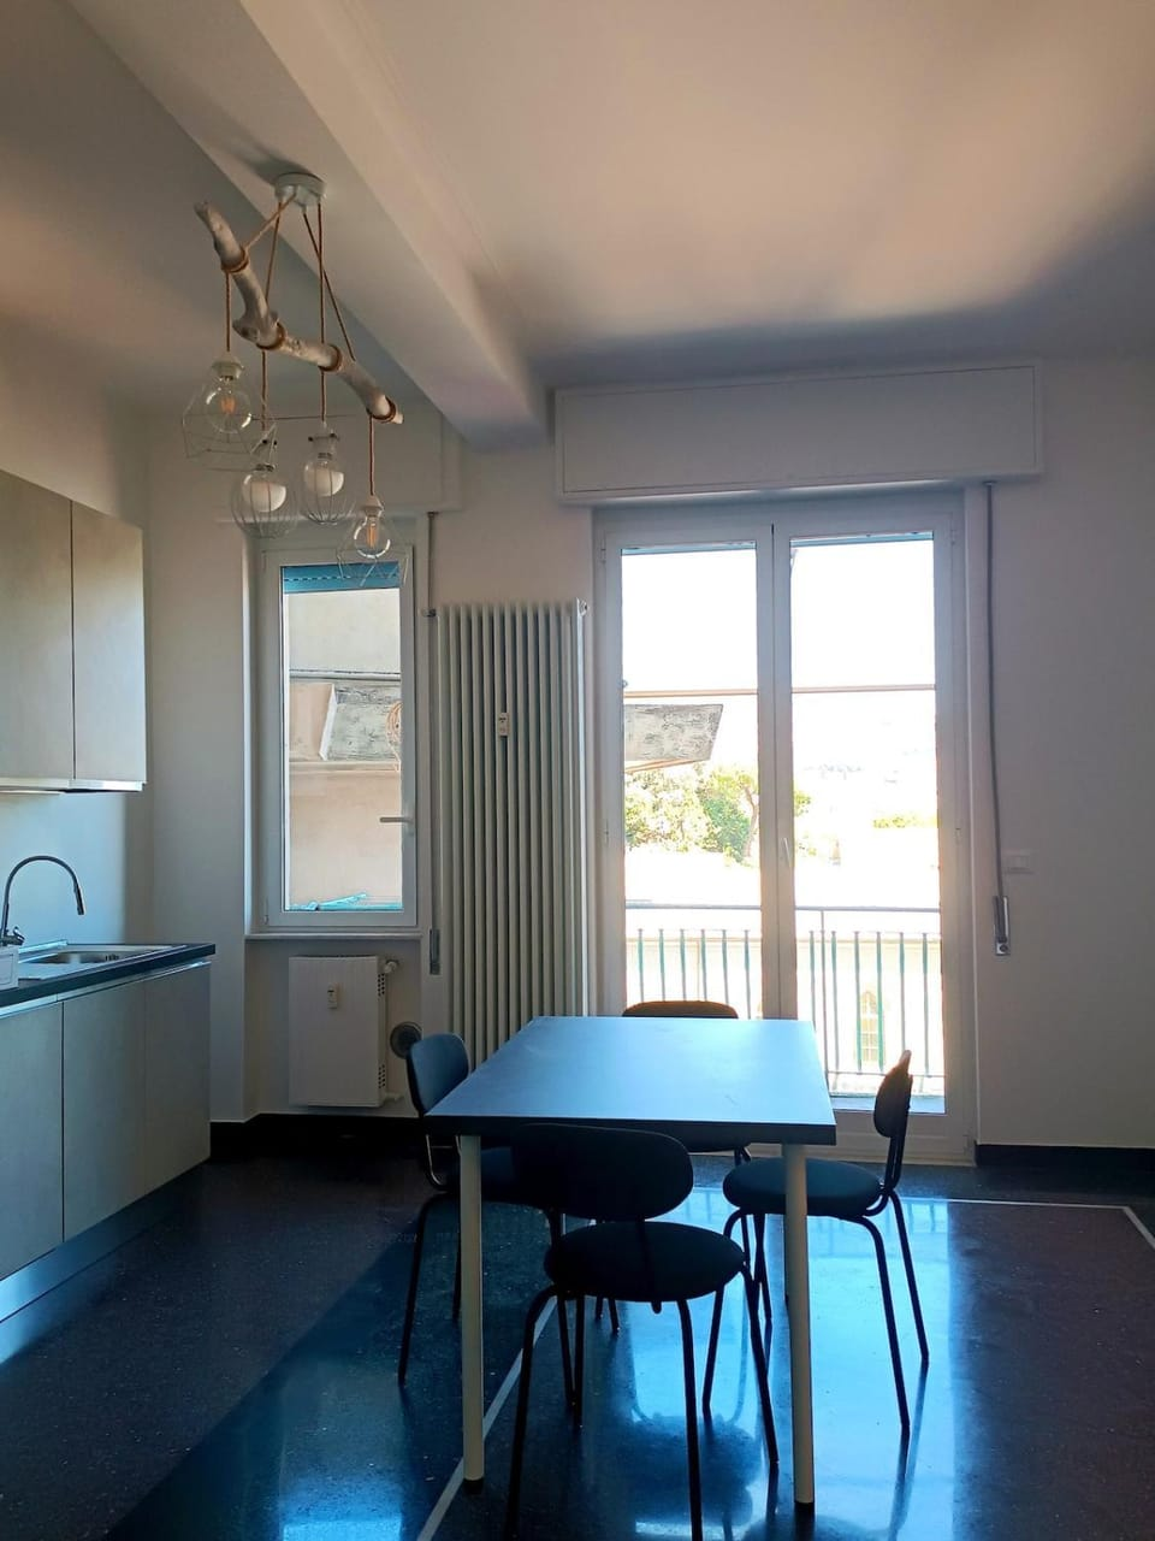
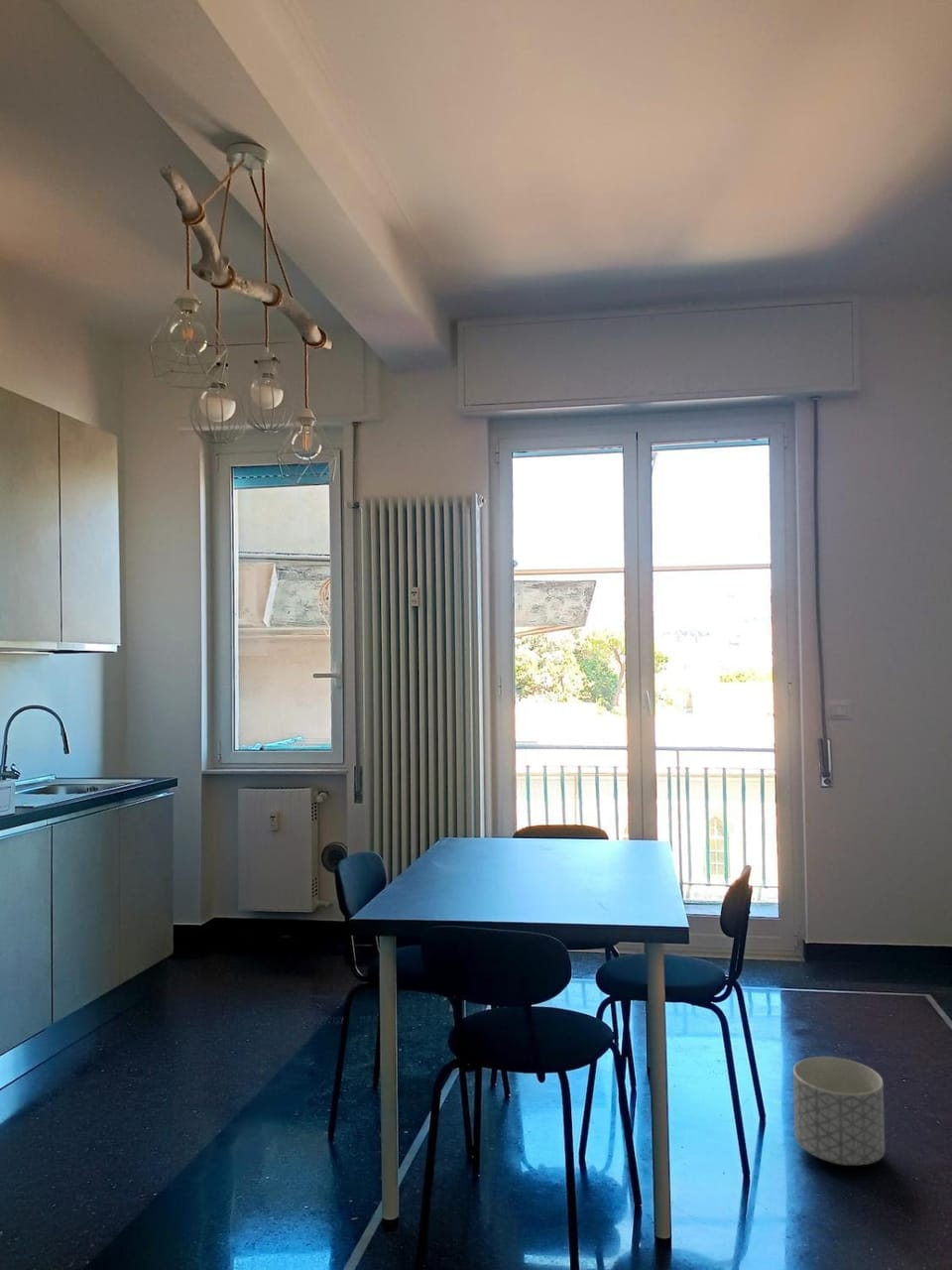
+ planter [792,1056,886,1167]
